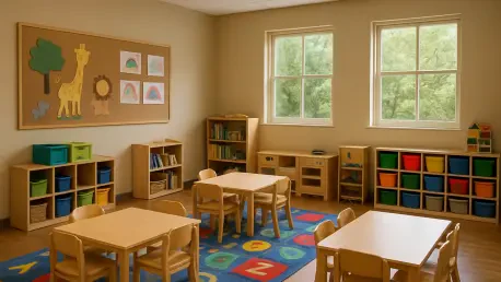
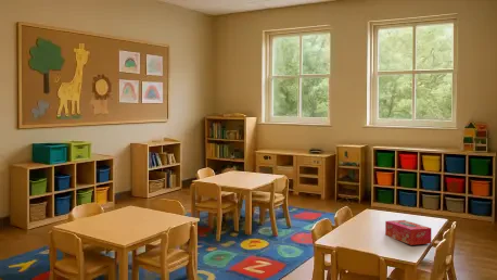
+ tissue box [384,219,432,246]
